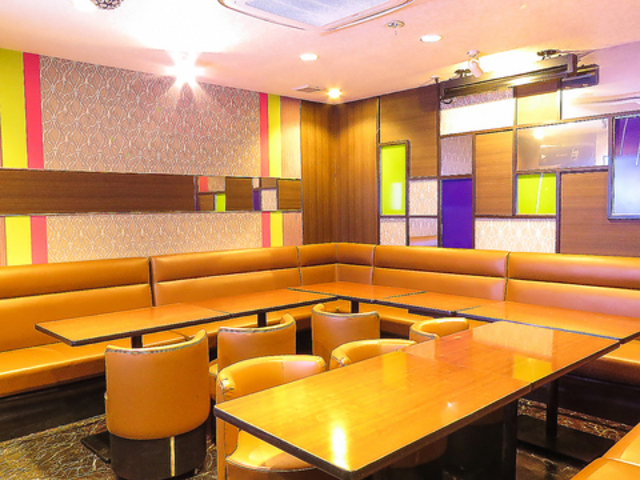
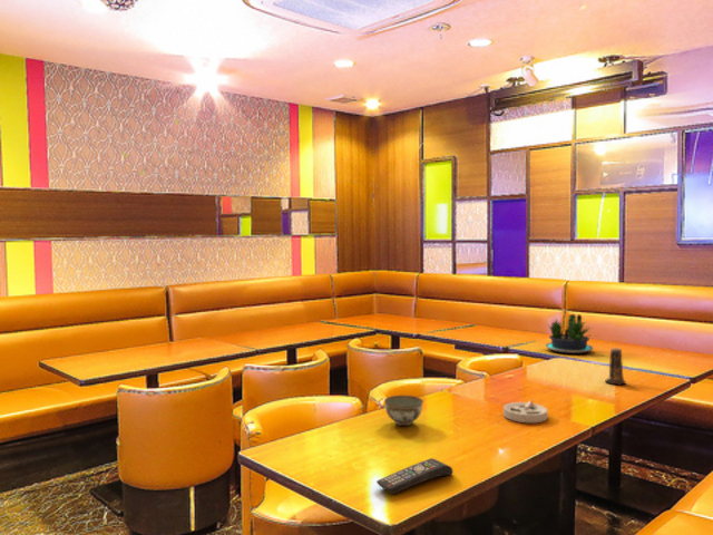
+ candle [605,348,627,387]
+ remote control [375,457,455,495]
+ bowl [383,395,424,427]
+ potted plant [545,313,599,354]
+ ashtray [502,399,549,424]
